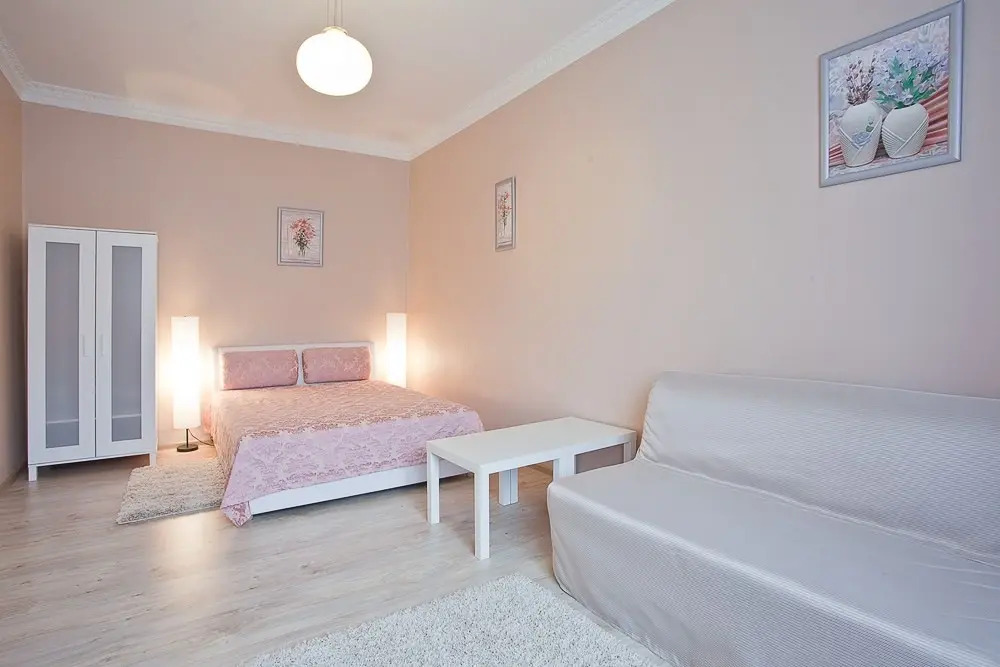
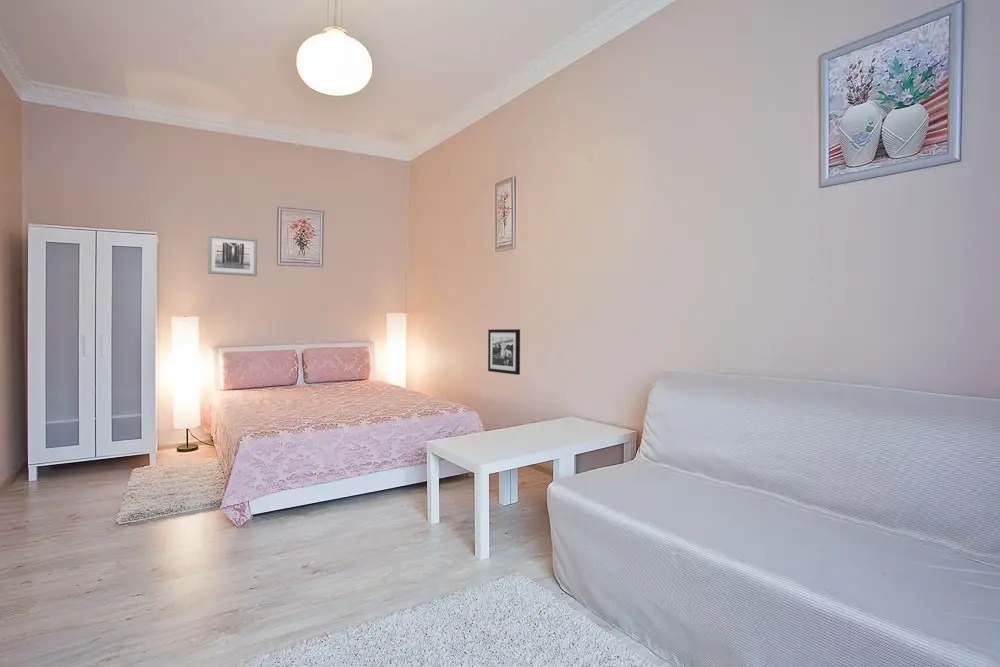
+ picture frame [487,328,521,376]
+ wall art [207,233,258,277]
